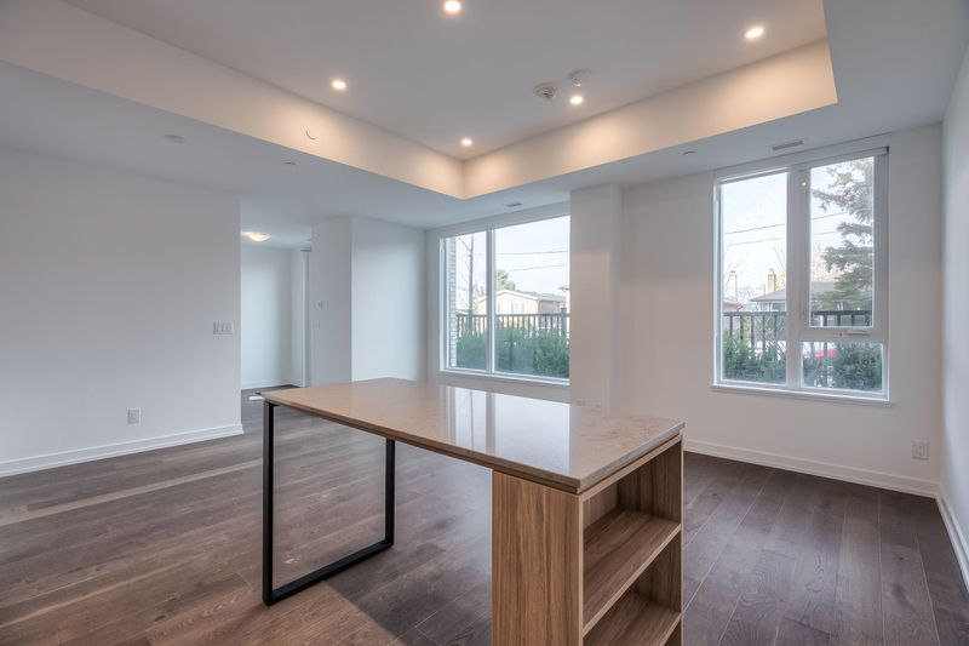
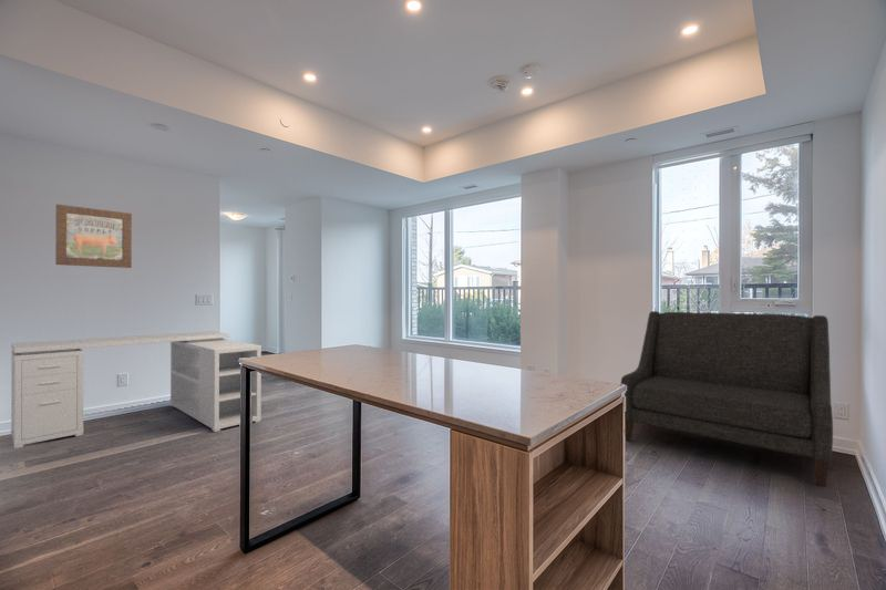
+ wall art [54,204,133,269]
+ sofa [620,310,834,488]
+ desk [10,330,262,449]
